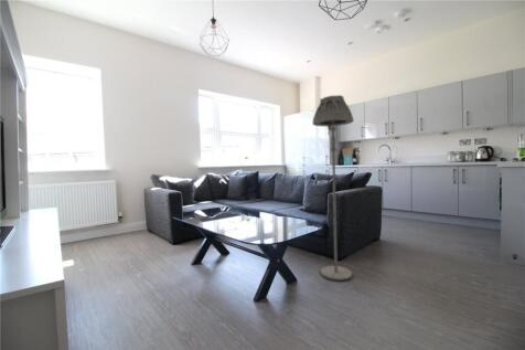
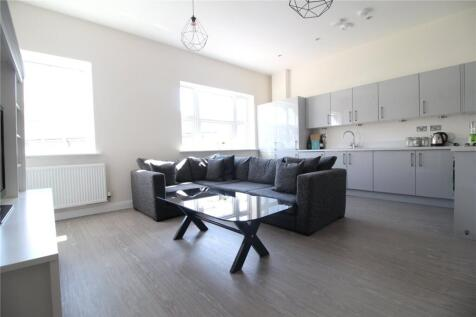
- floor lamp [311,94,355,282]
